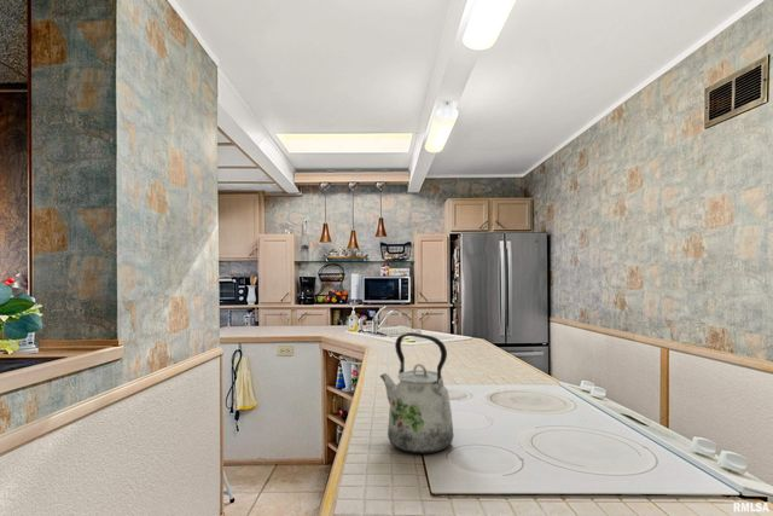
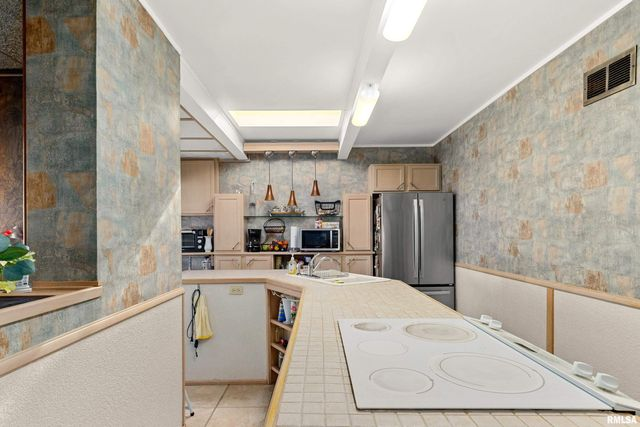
- kettle [379,332,454,456]
